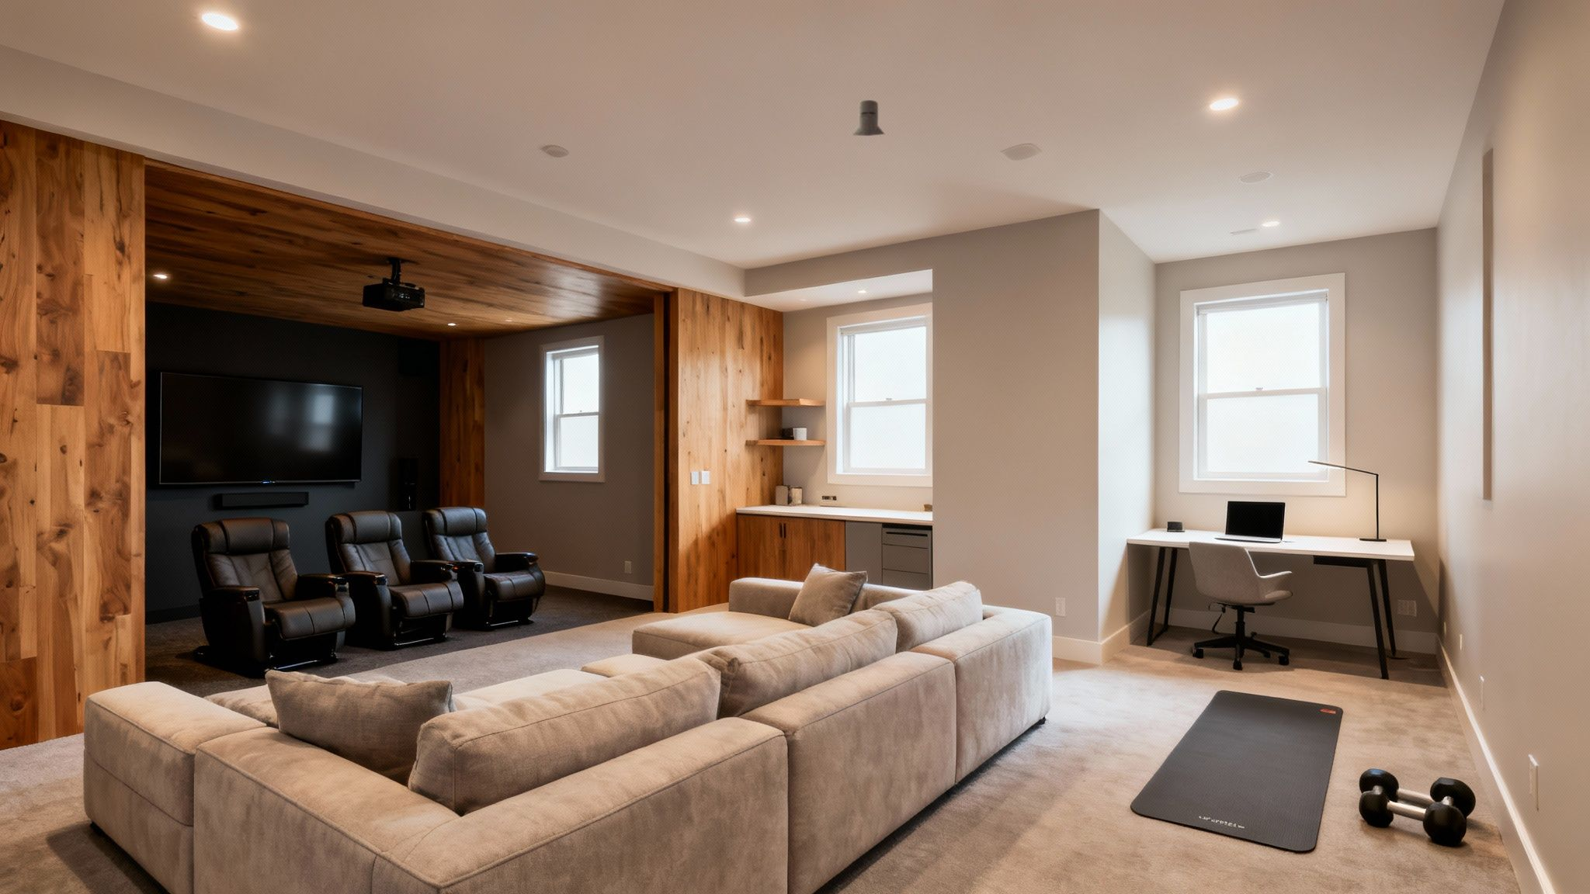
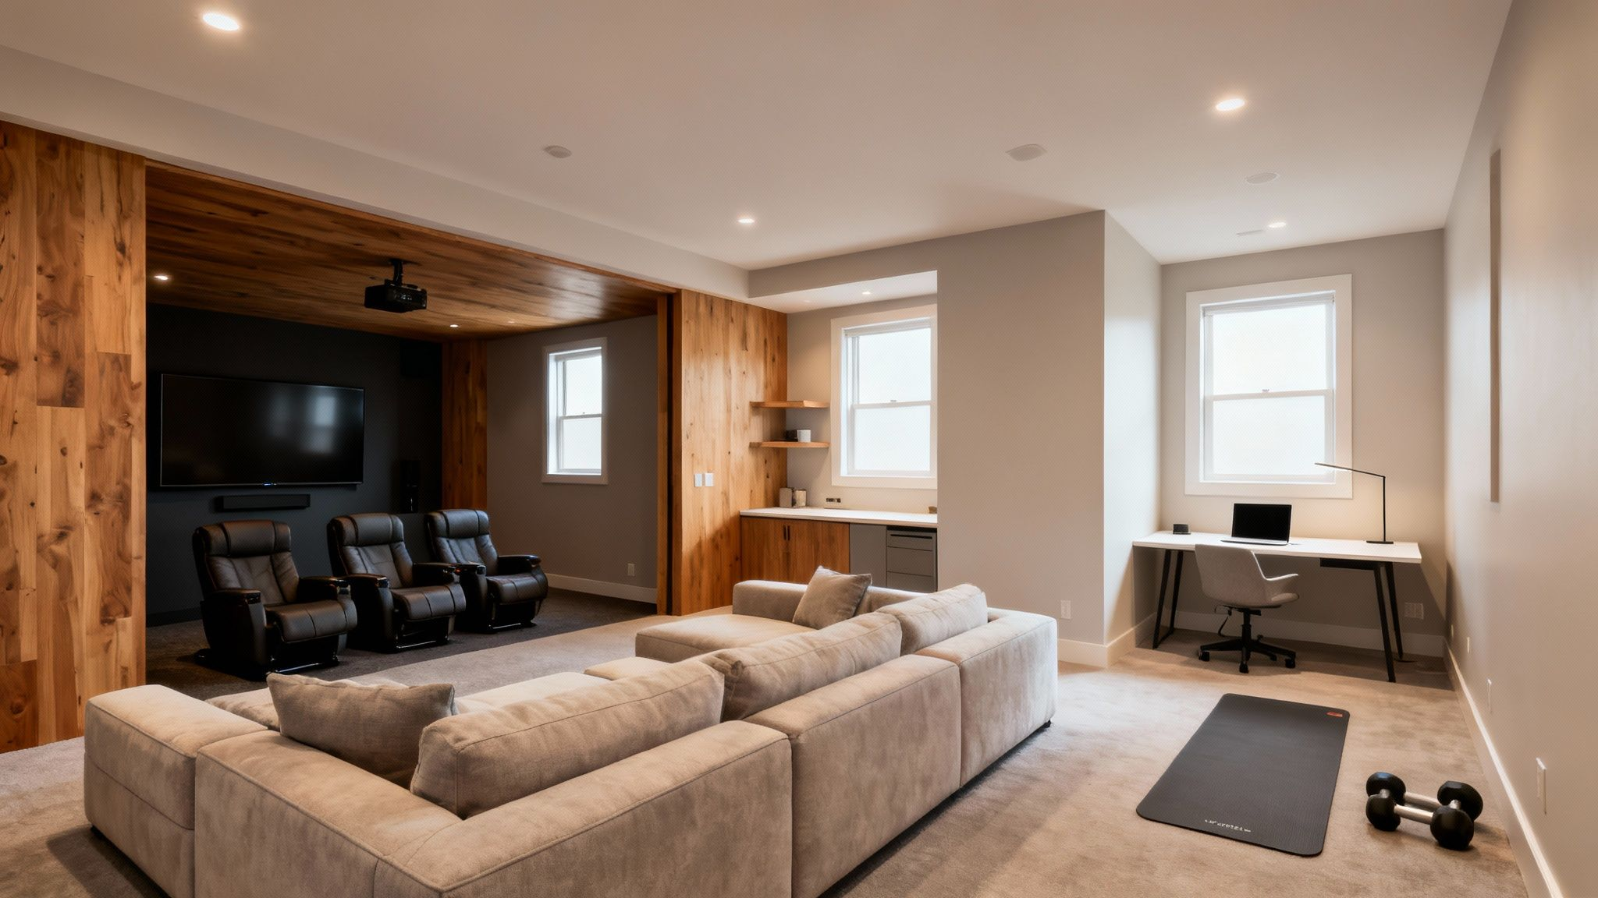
- knight helmet [851,99,886,136]
